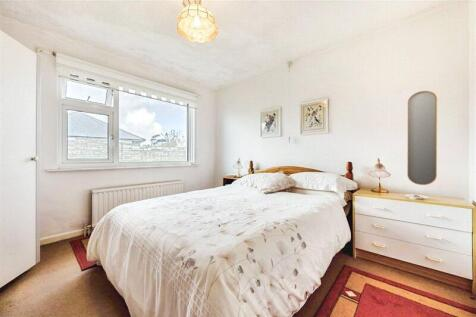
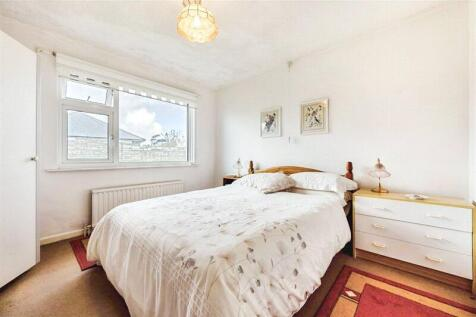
- home mirror [406,90,438,186]
